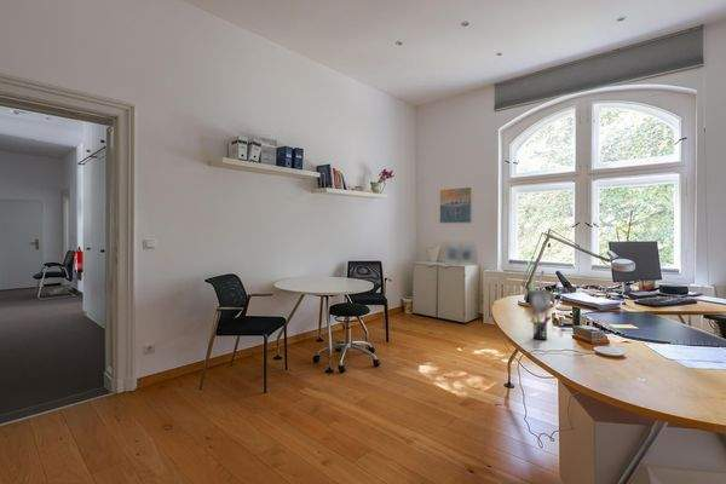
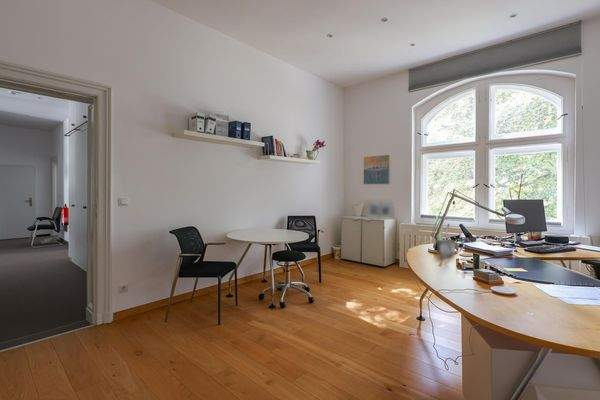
- pen holder [529,311,552,341]
